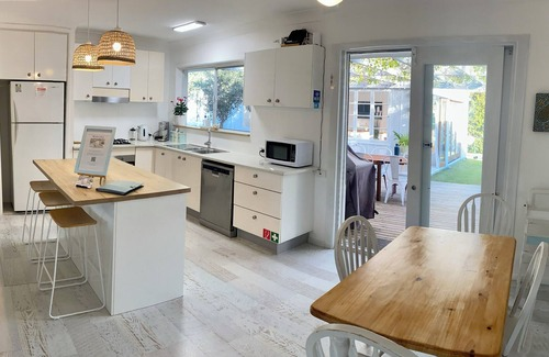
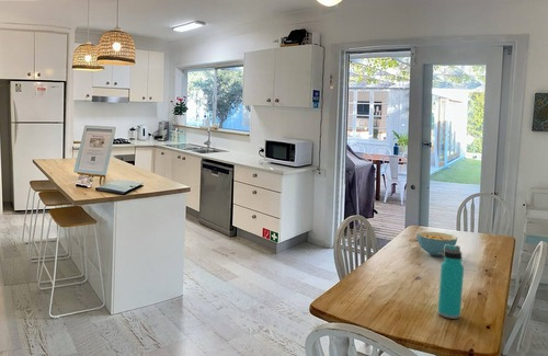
+ cereal bowl [415,231,458,256]
+ water bottle [436,244,465,320]
